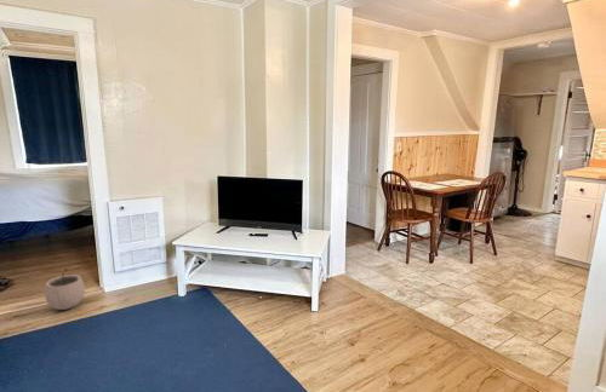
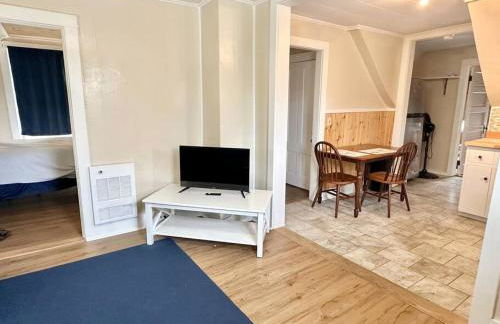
- plant pot [44,266,86,311]
